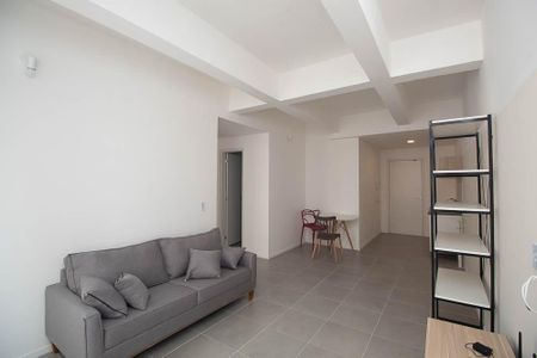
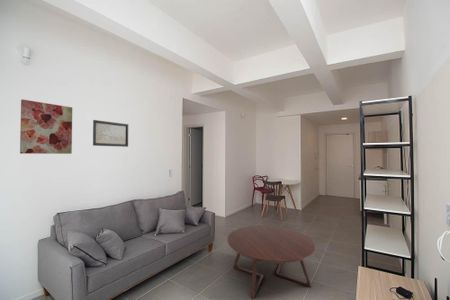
+ wall art [19,98,73,155]
+ coffee table [226,224,316,299]
+ wall art [92,119,129,148]
